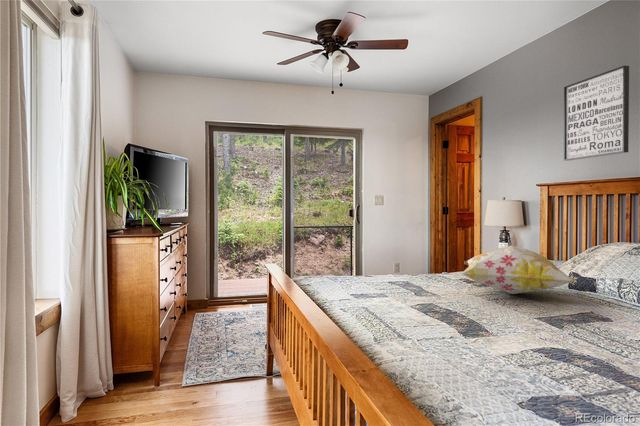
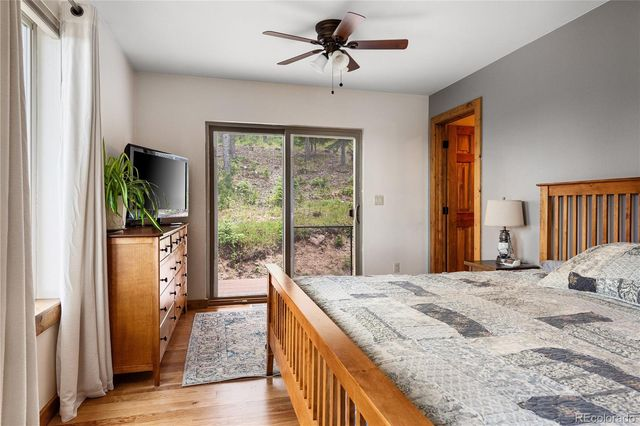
- decorative pillow [460,245,575,295]
- wall art [563,64,630,162]
